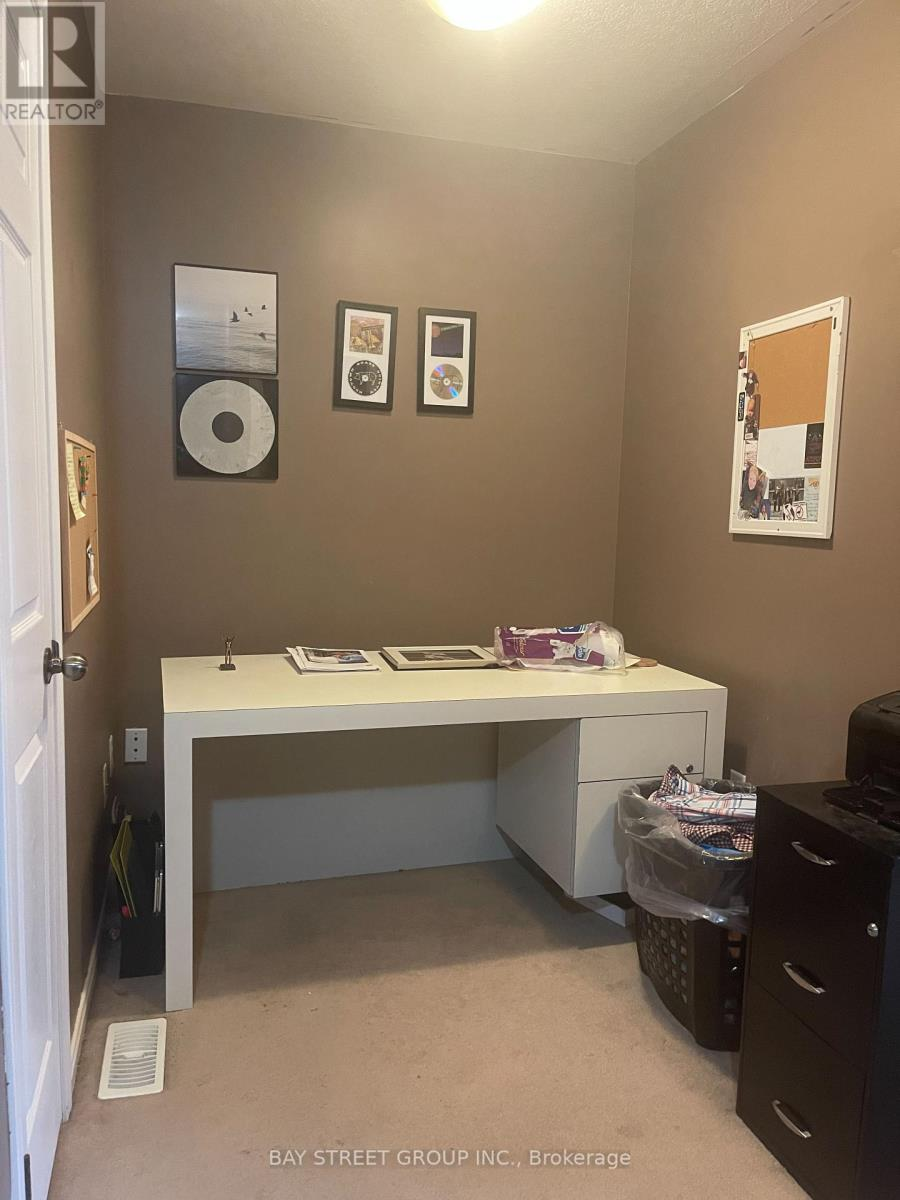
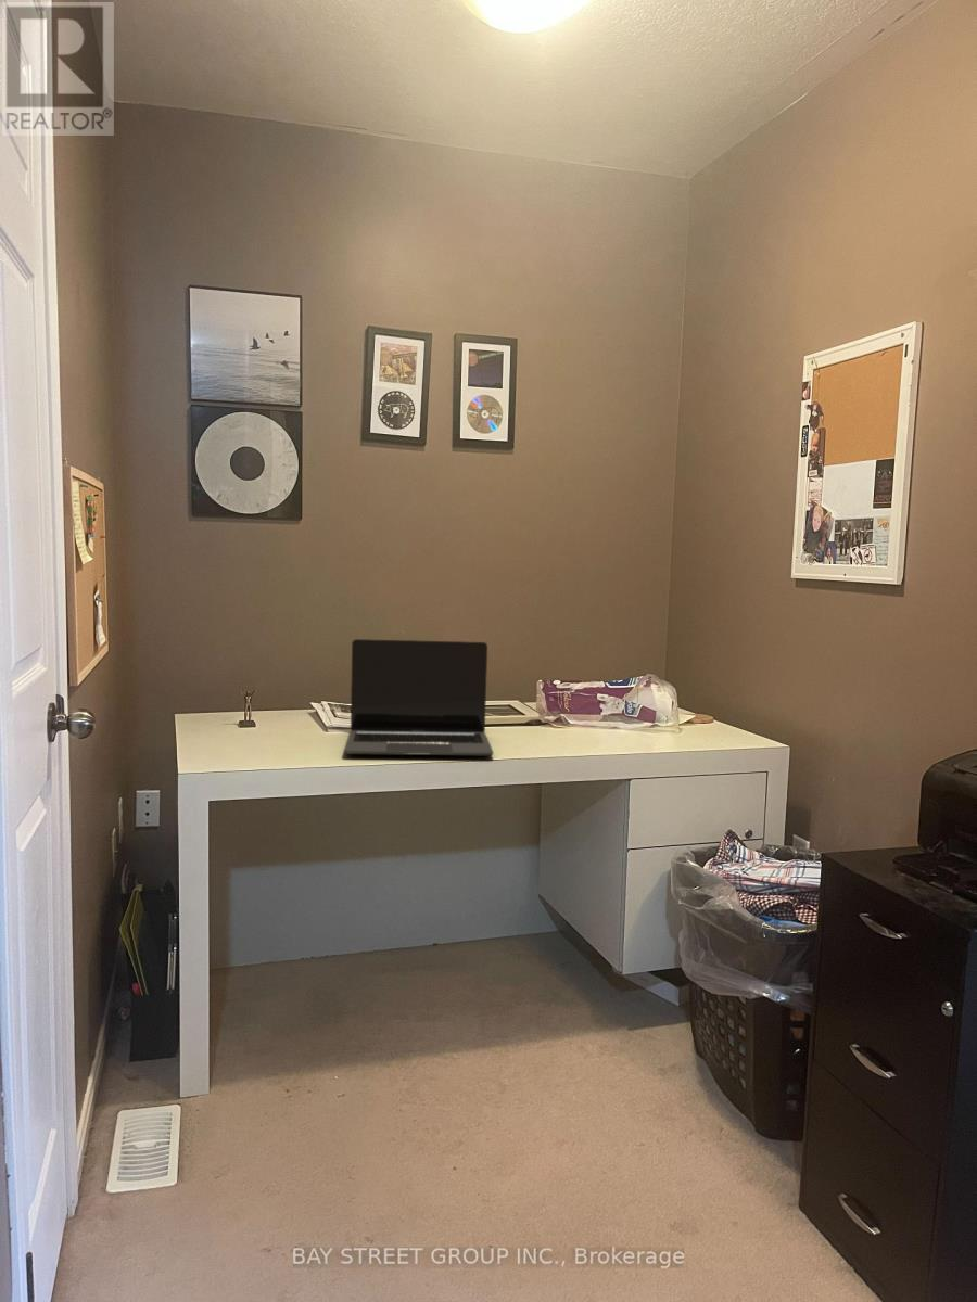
+ laptop [343,638,494,756]
